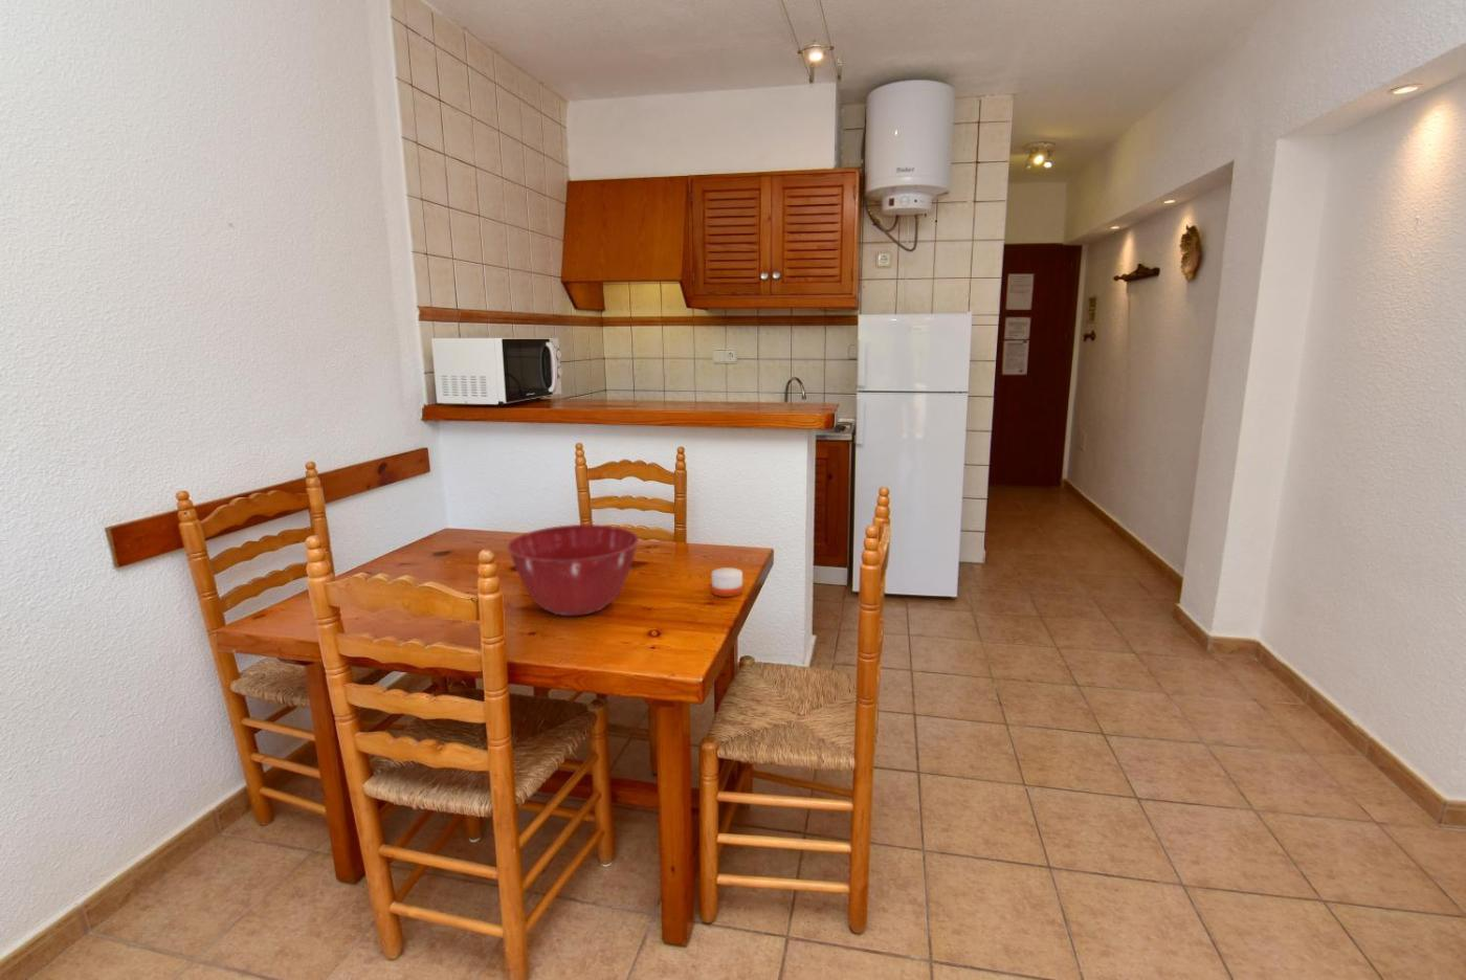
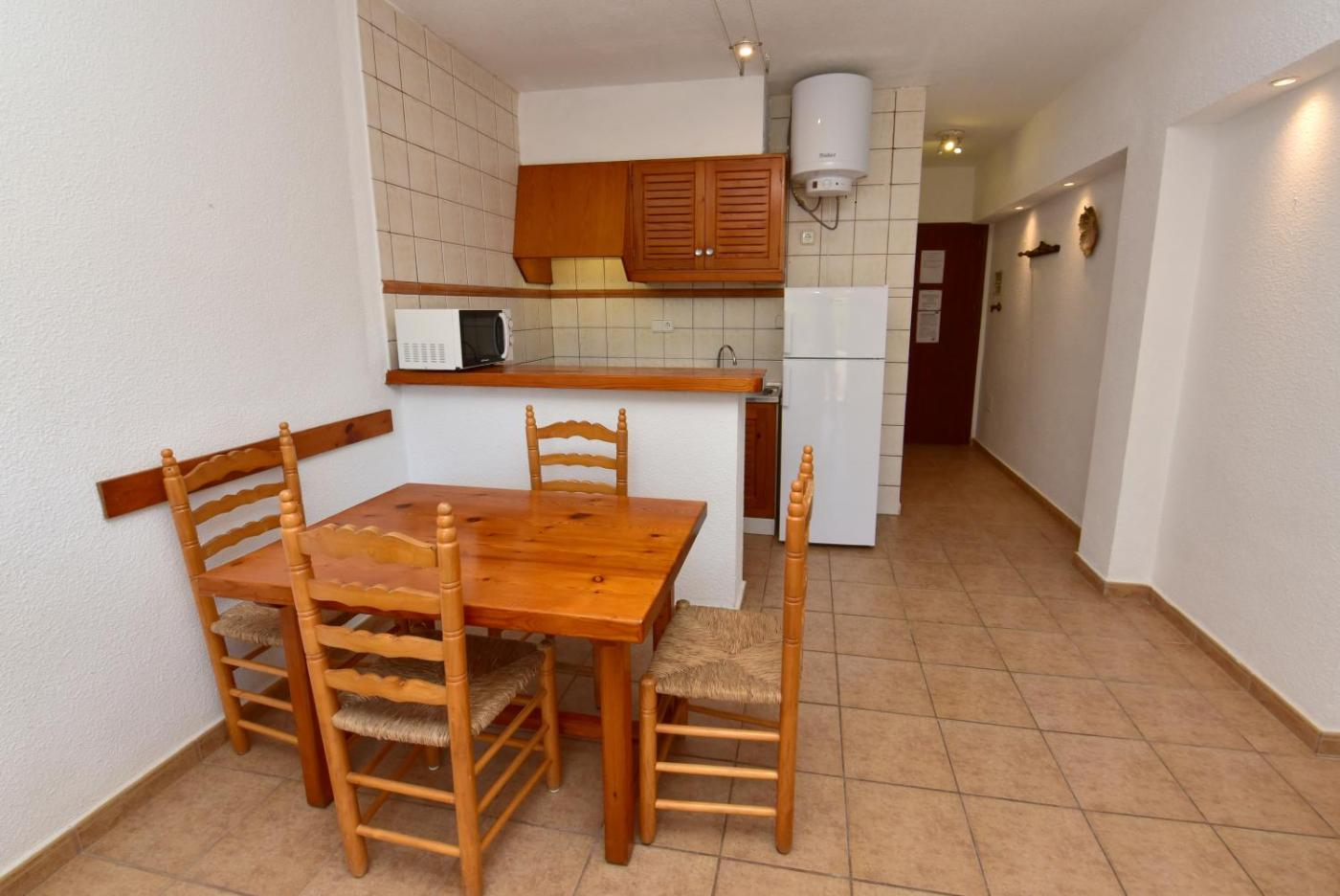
- mixing bowl [505,524,640,617]
- candle [711,567,744,598]
